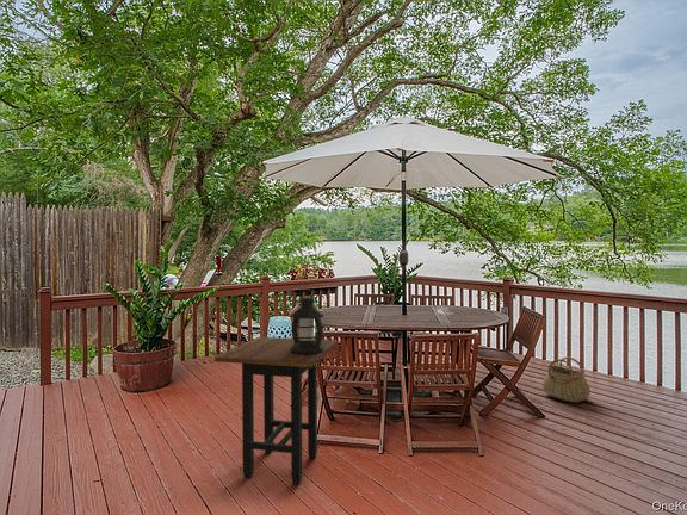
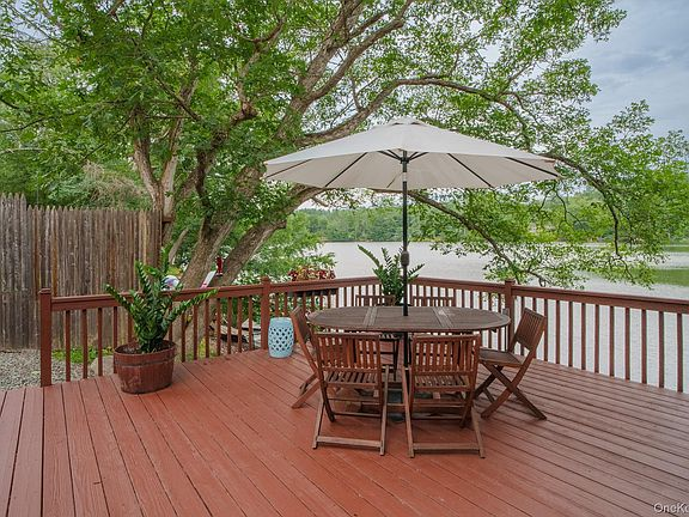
- side table [213,336,339,485]
- basket [541,355,592,404]
- lantern [289,288,326,354]
